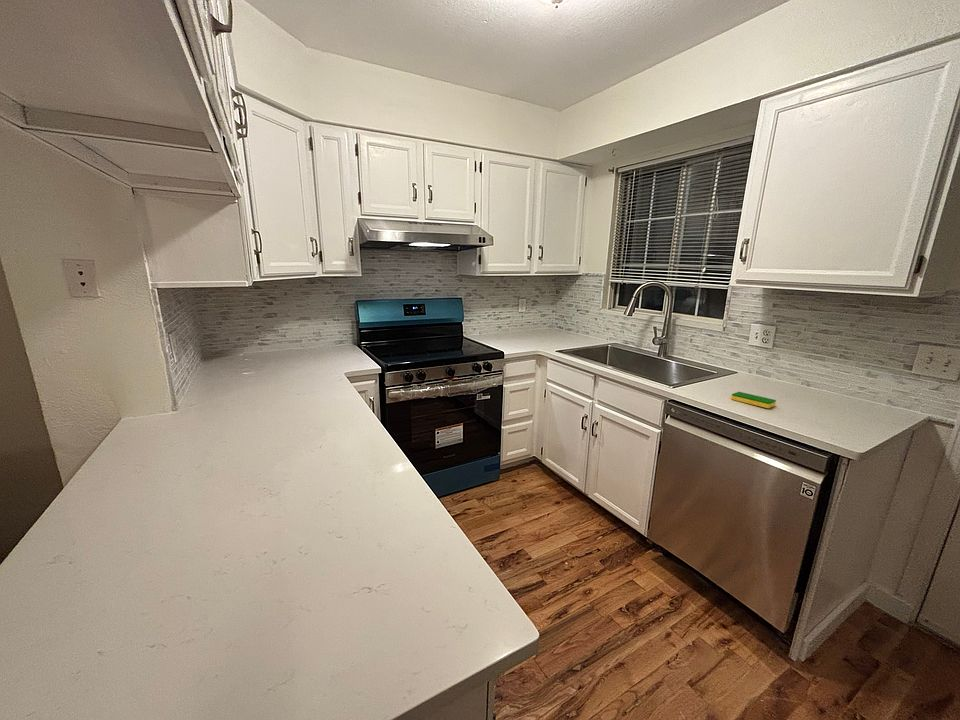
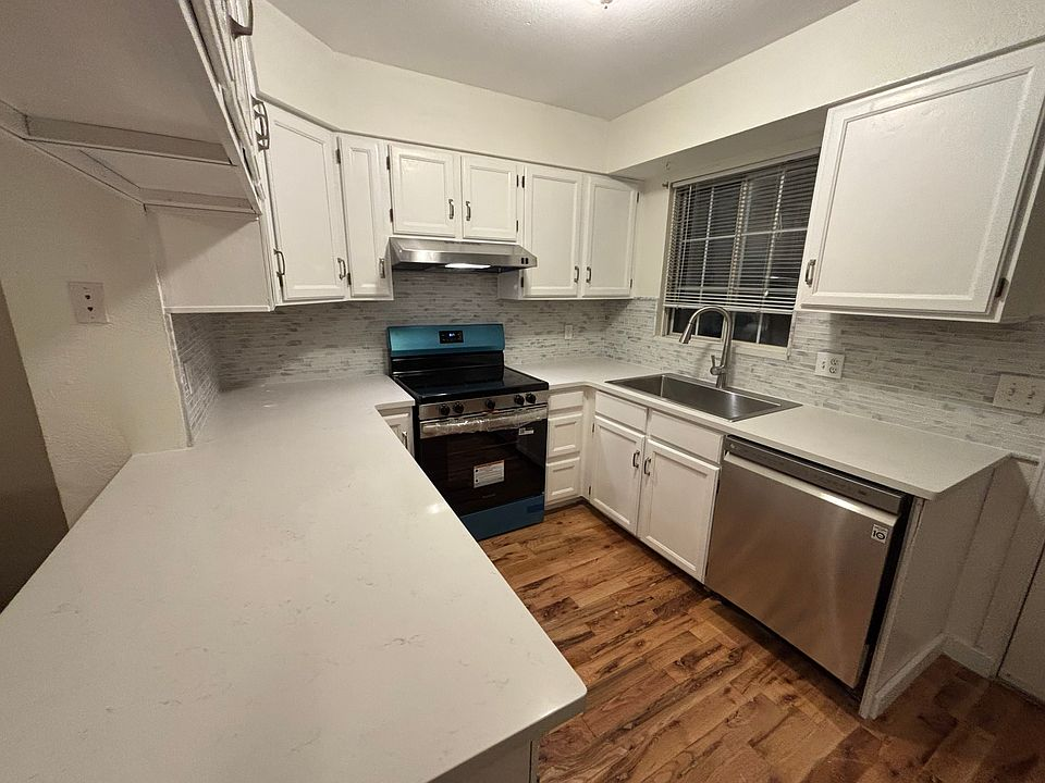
- dish sponge [730,391,777,409]
